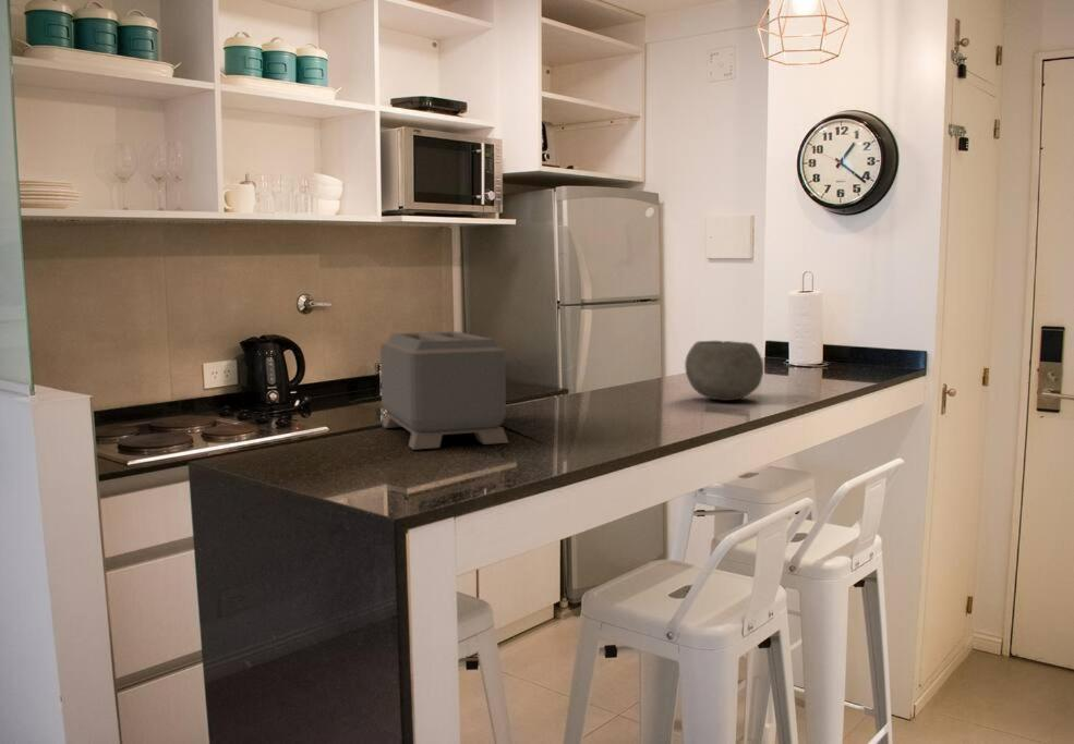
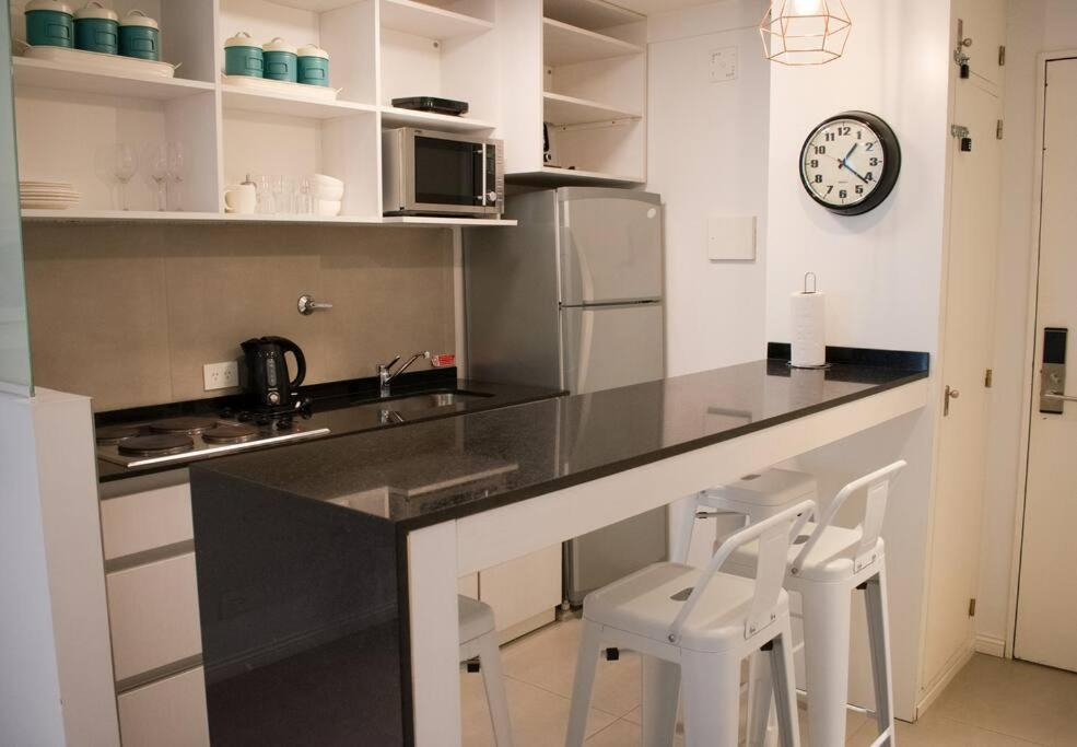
- toaster [379,331,510,451]
- bowl [684,340,764,402]
